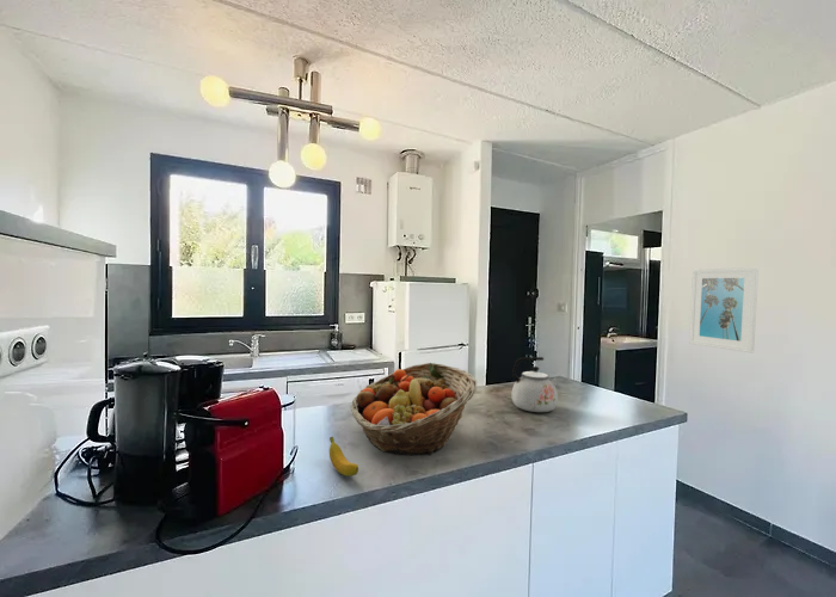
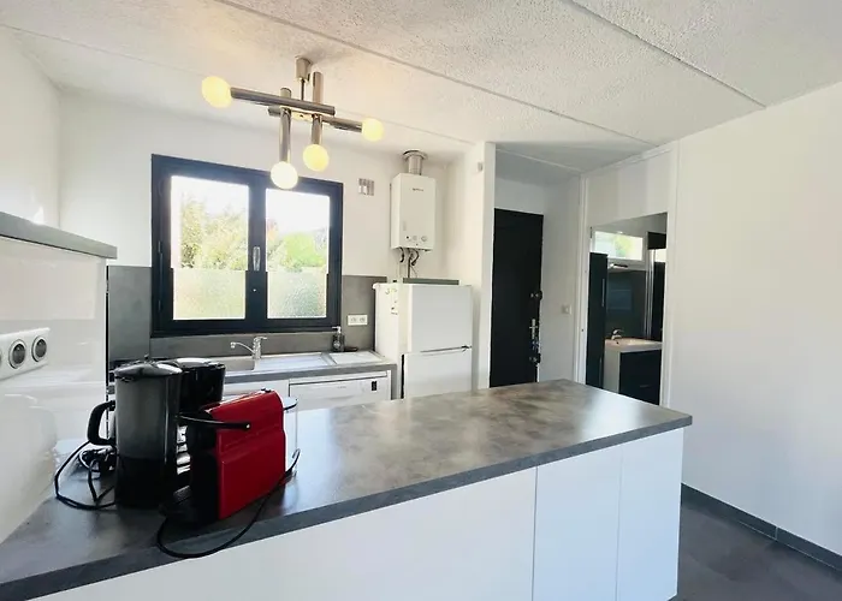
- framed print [688,266,760,353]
- fruit basket [350,362,478,456]
- kettle [511,356,560,413]
- banana [328,436,359,478]
